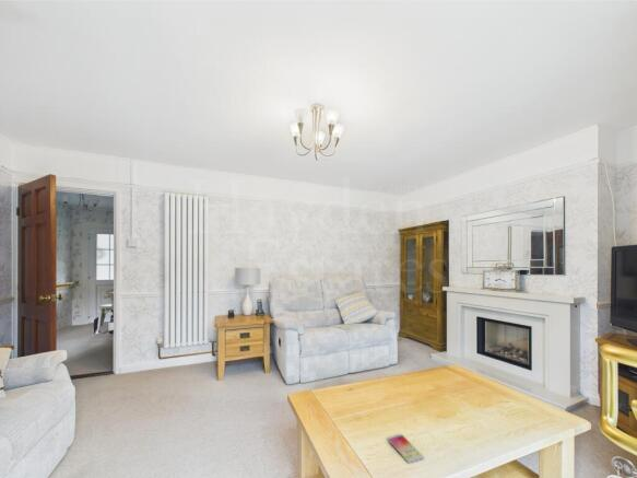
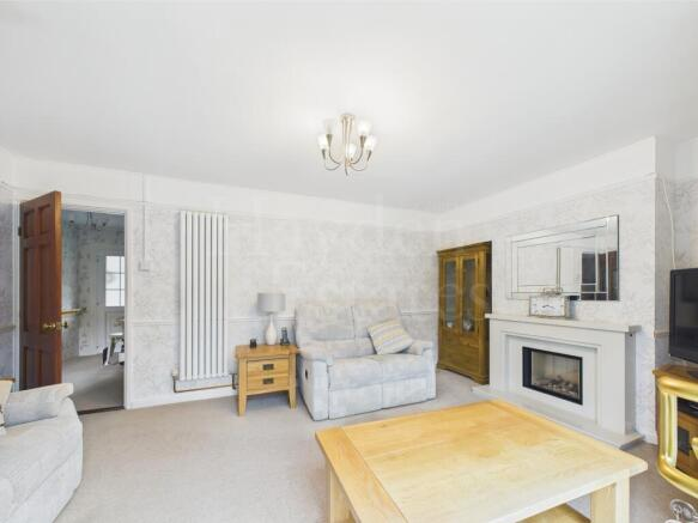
- smartphone [386,433,425,465]
